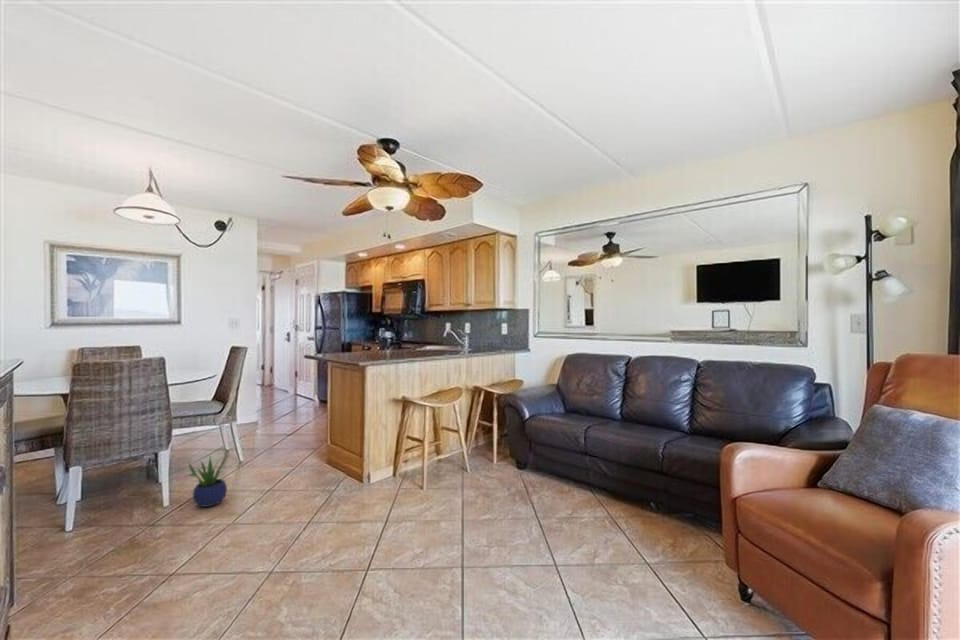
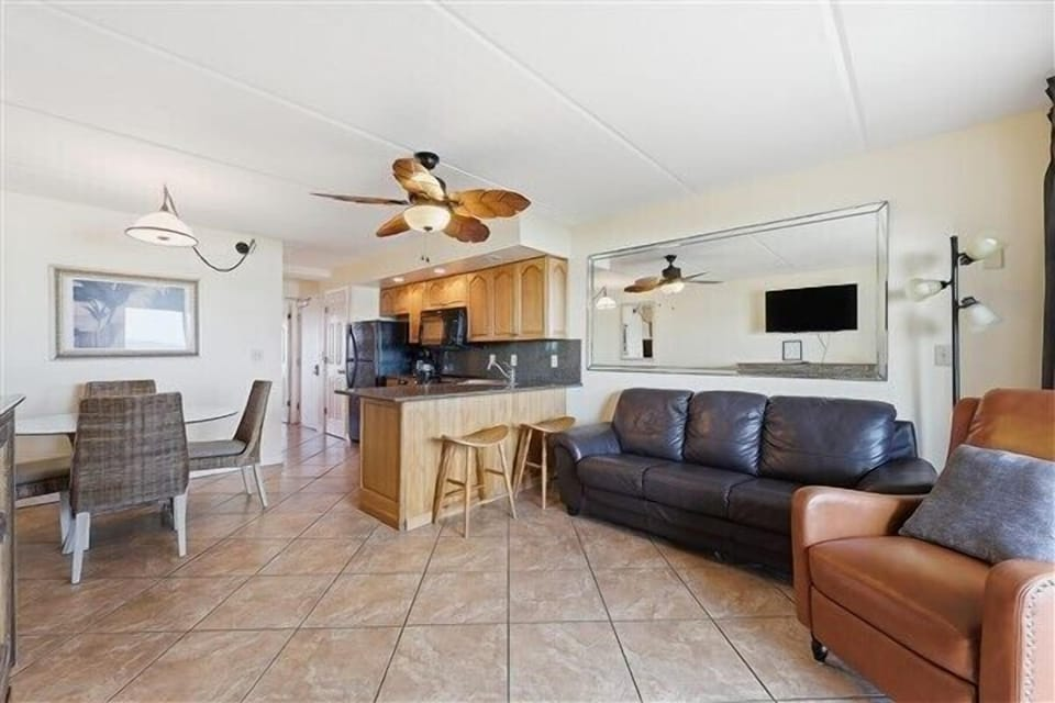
- potted plant [186,455,228,508]
